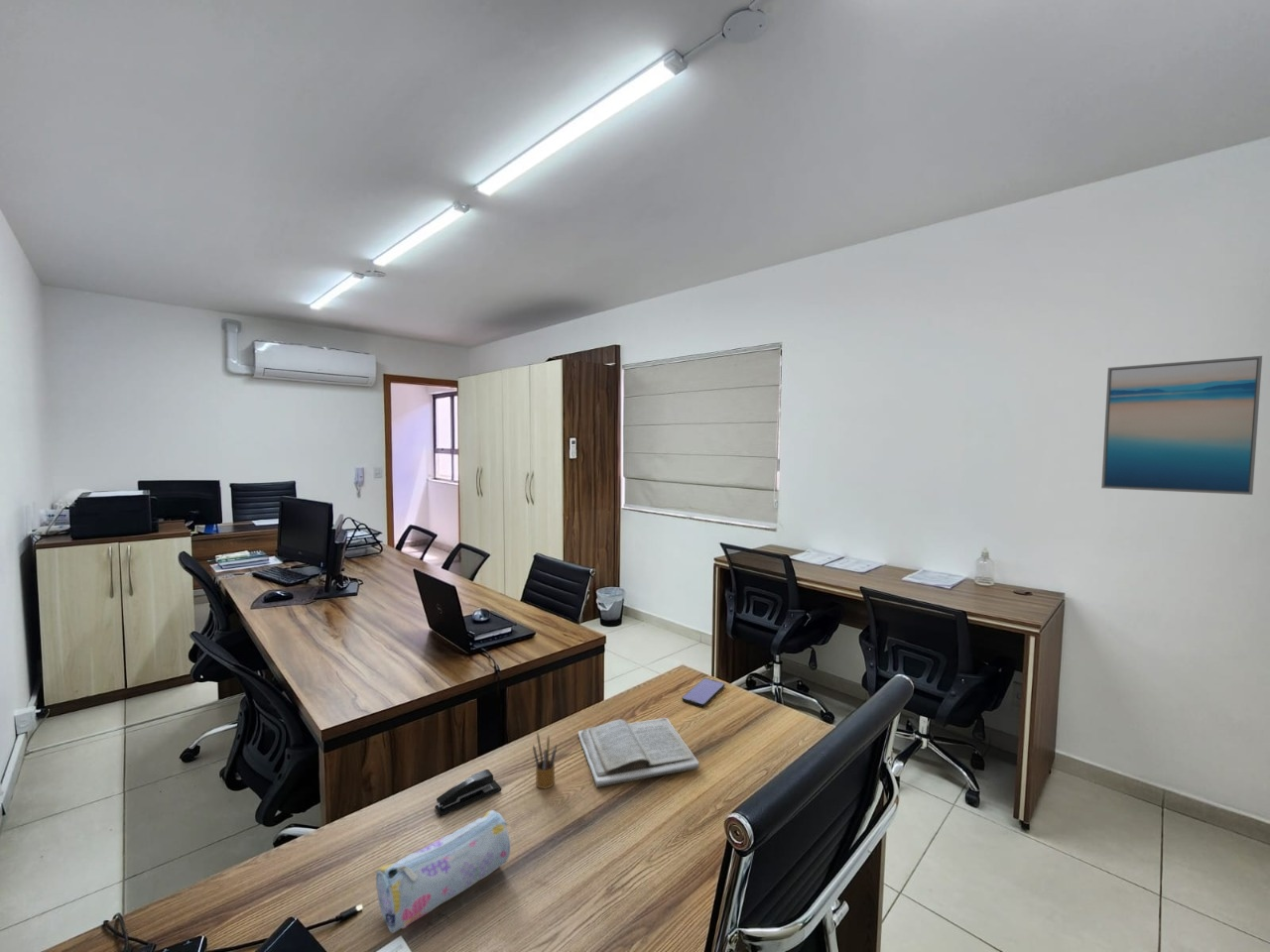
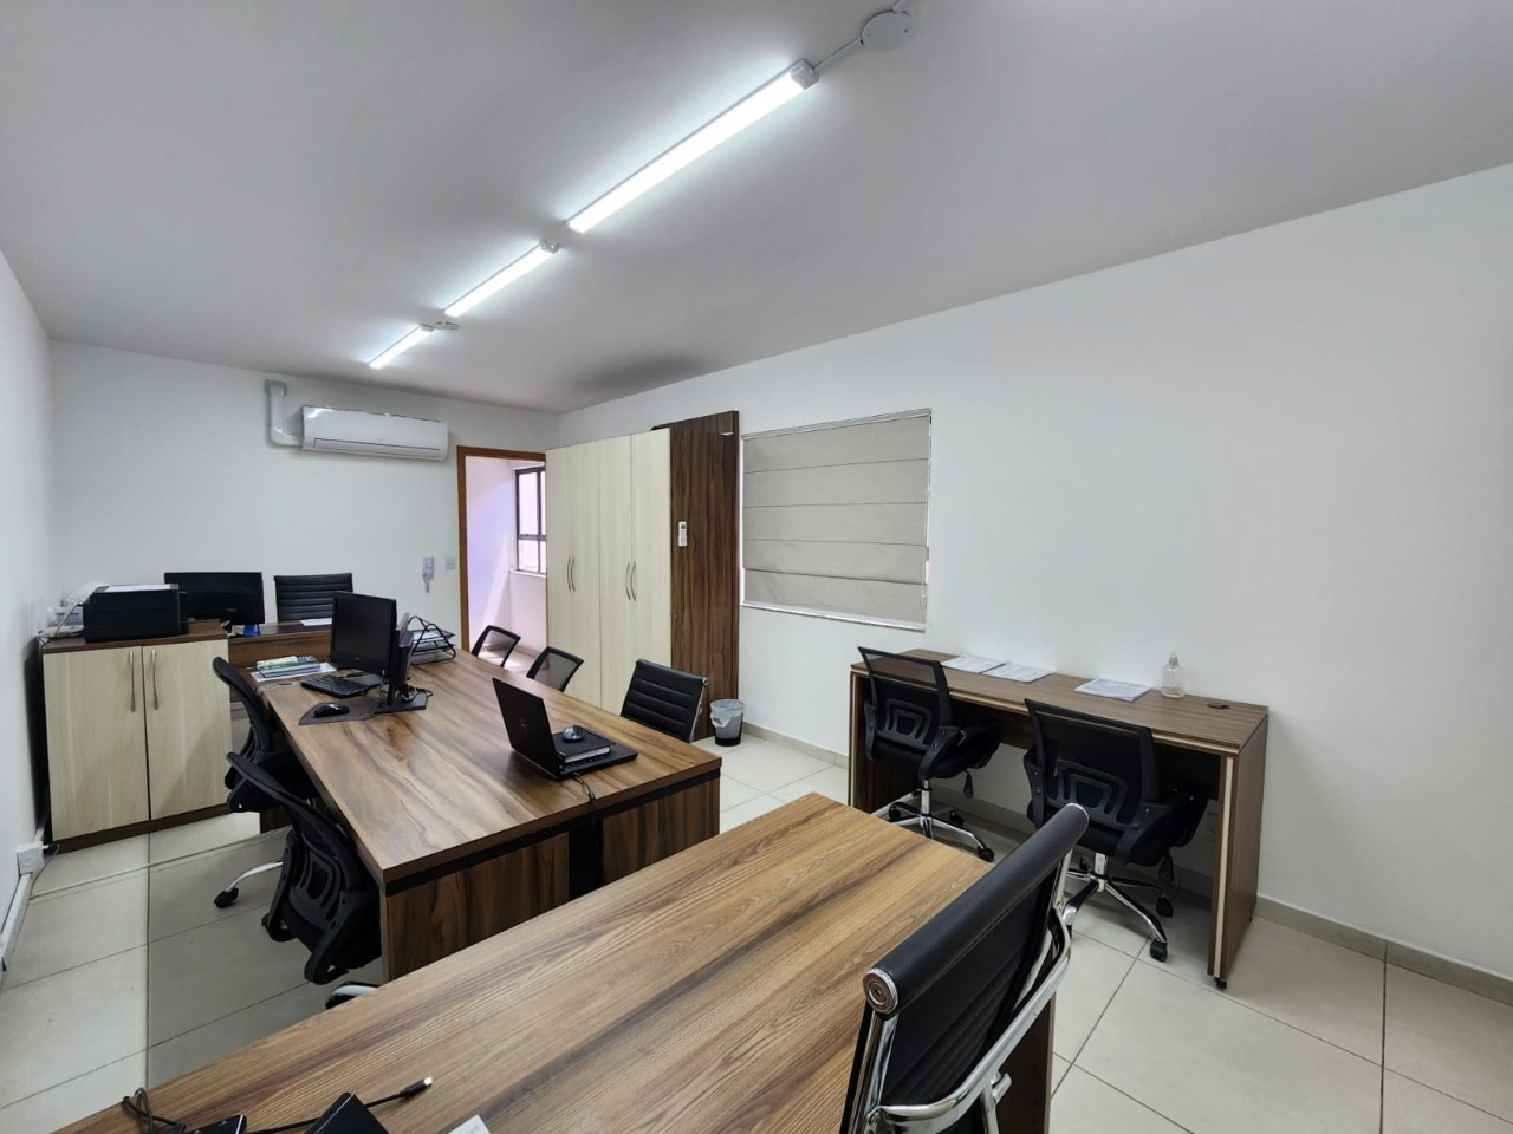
- smartphone [681,677,725,707]
- book [576,717,700,788]
- stapler [434,769,502,817]
- pencil case [375,809,511,934]
- pencil box [532,732,558,789]
- wall art [1100,355,1263,496]
